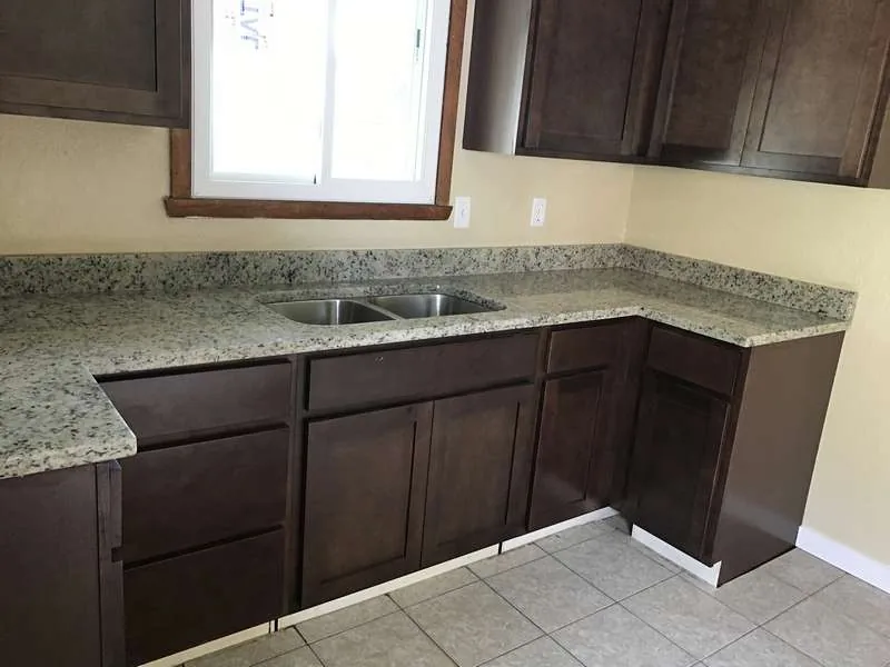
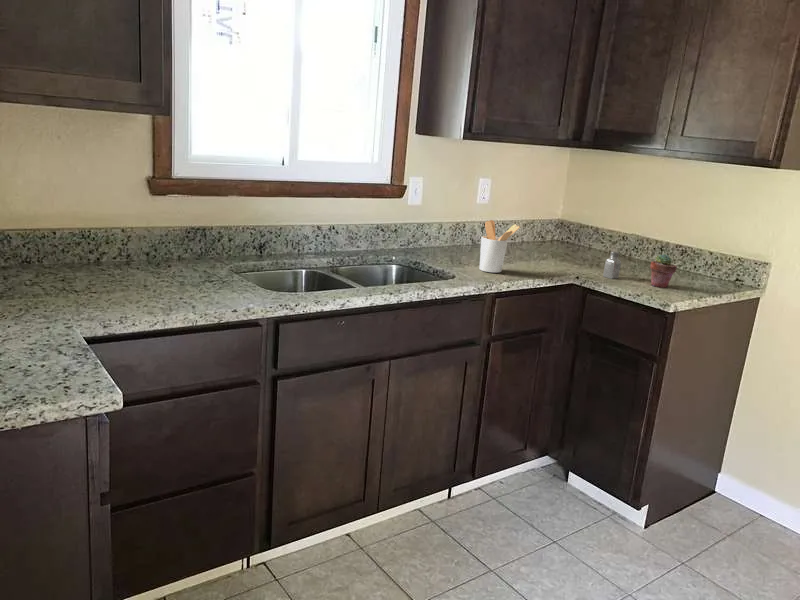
+ utensil holder [479,219,521,274]
+ saltshaker [602,250,622,280]
+ potted succulent [649,253,678,289]
